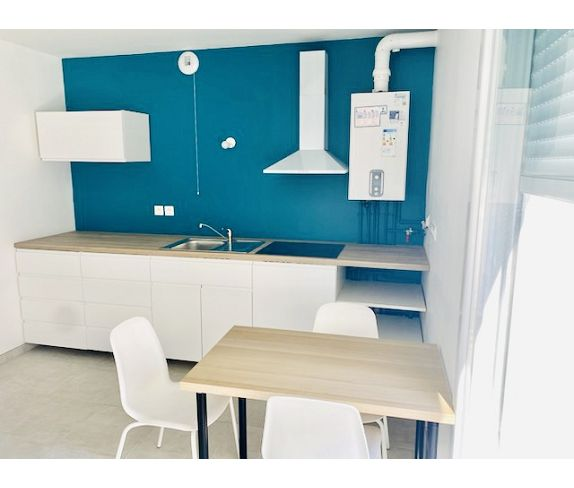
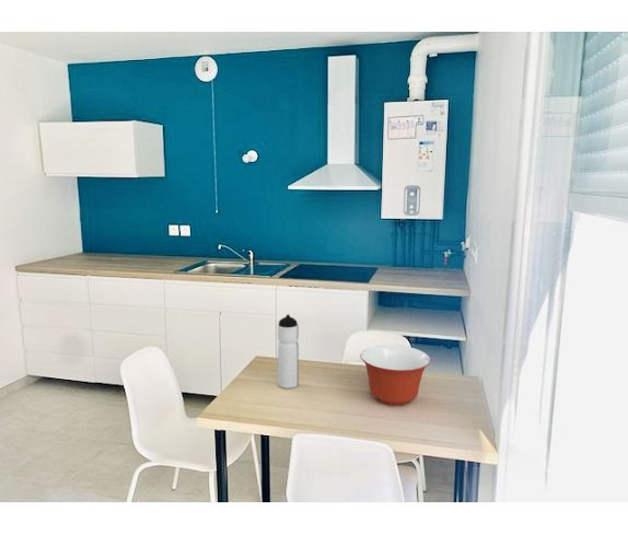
+ water bottle [277,313,300,390]
+ mixing bowl [359,344,431,406]
